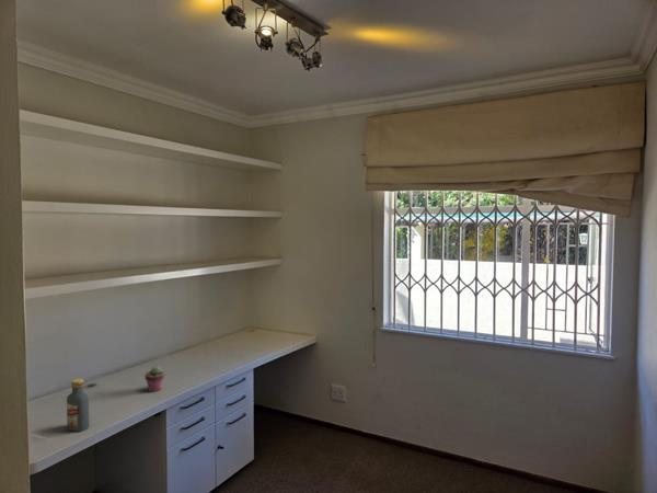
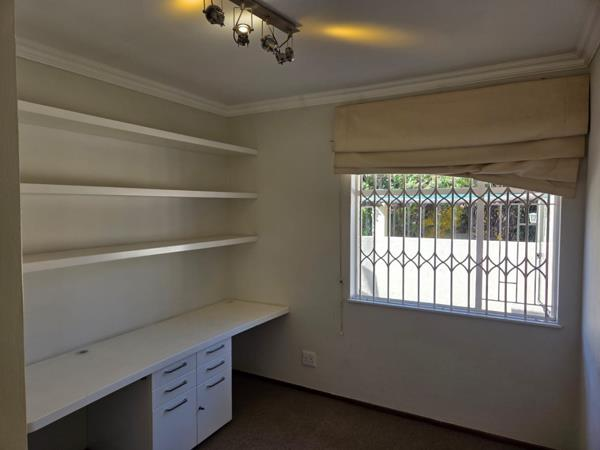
- potted succulent [143,365,165,393]
- vodka [66,378,90,433]
